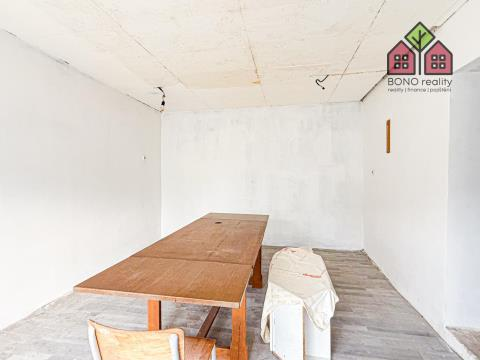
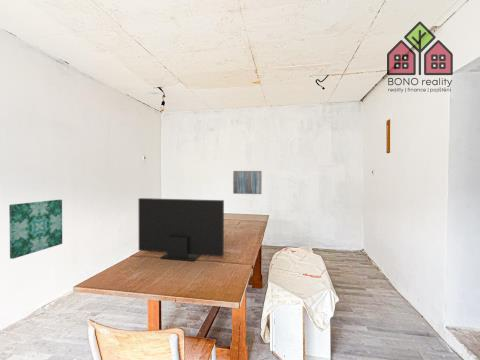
+ wall art [8,199,63,260]
+ computer monitor [138,197,225,262]
+ wall art [232,170,263,195]
